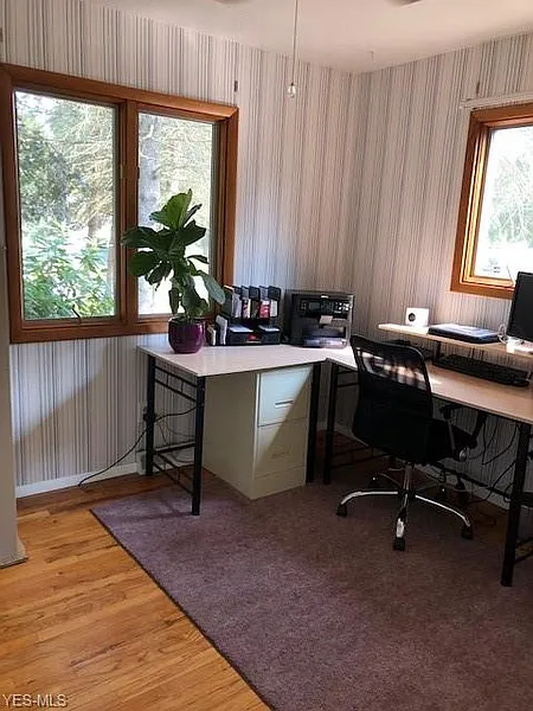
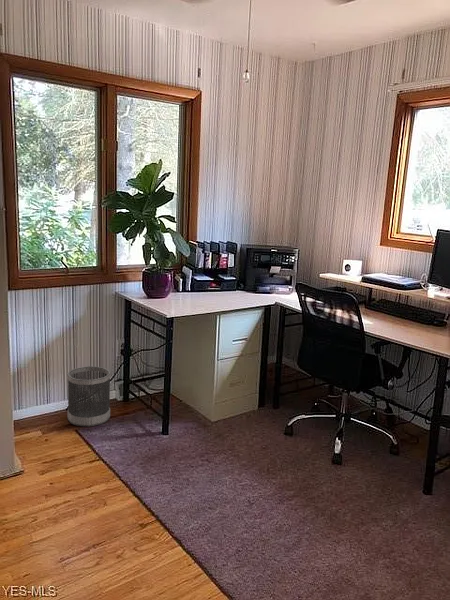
+ wastebasket [66,365,112,427]
